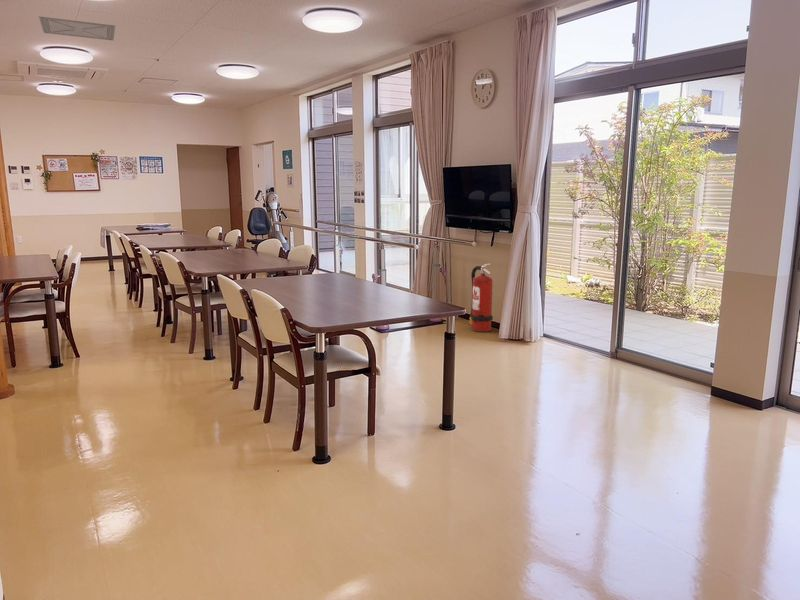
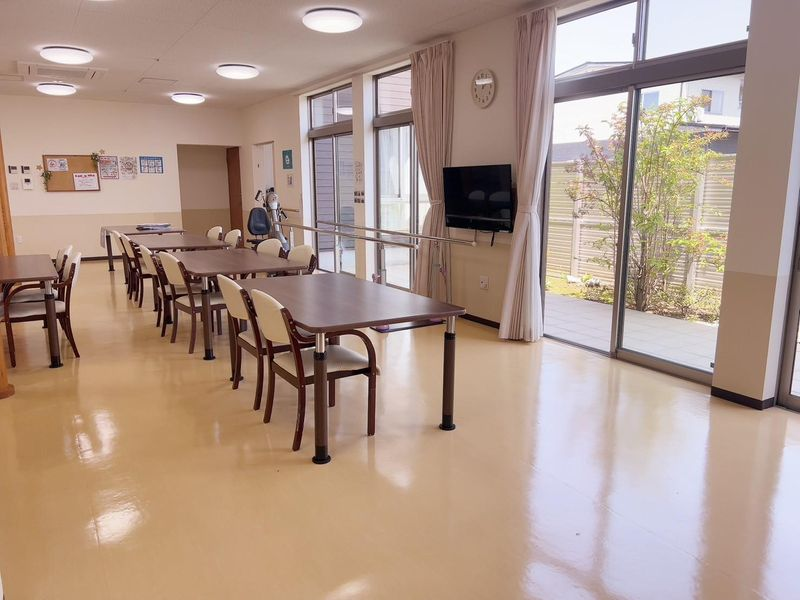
- ceiling vent [38,15,116,42]
- fire extinguisher [469,262,494,333]
